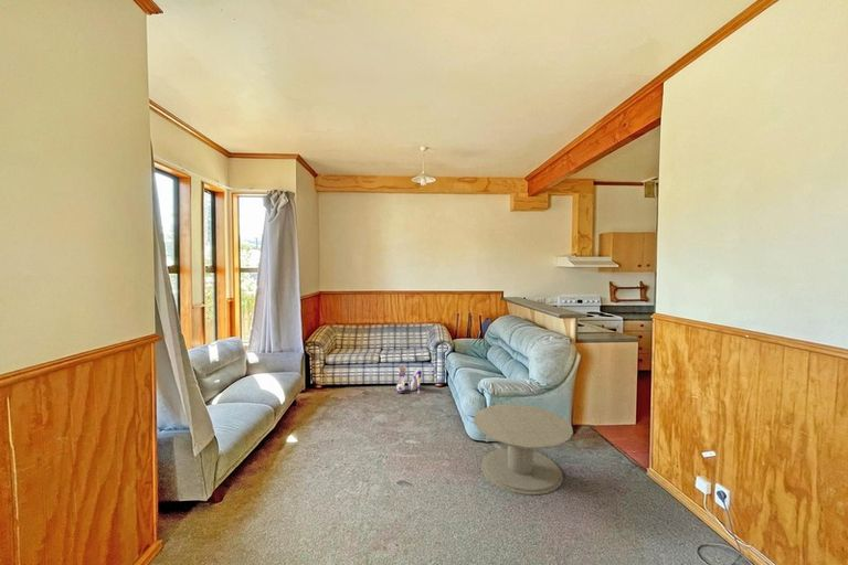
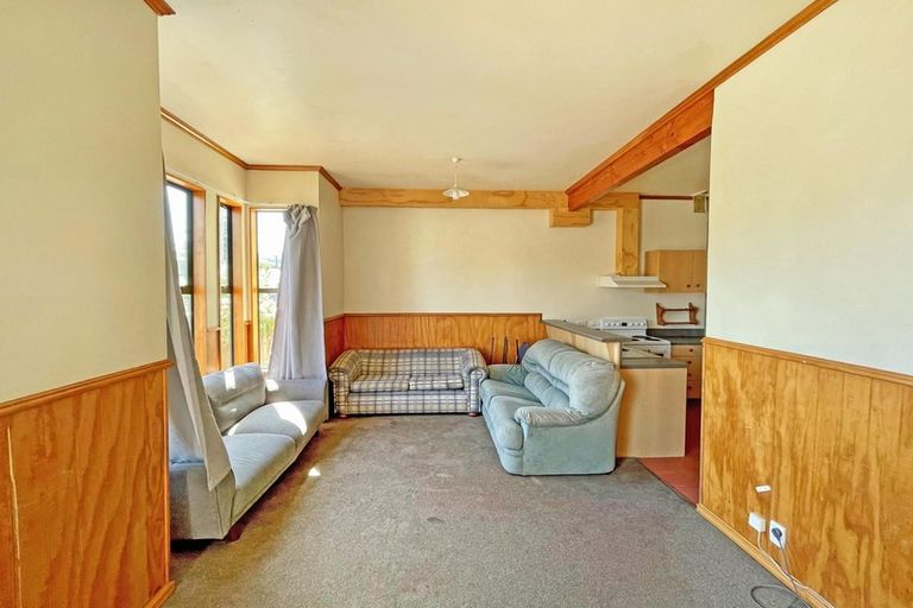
- side table [473,403,574,495]
- shoe [395,364,423,394]
